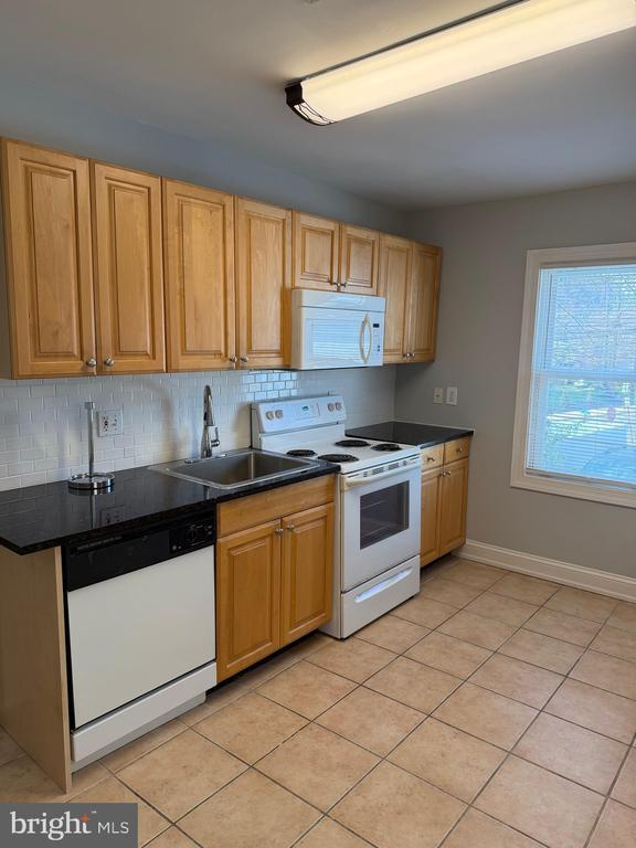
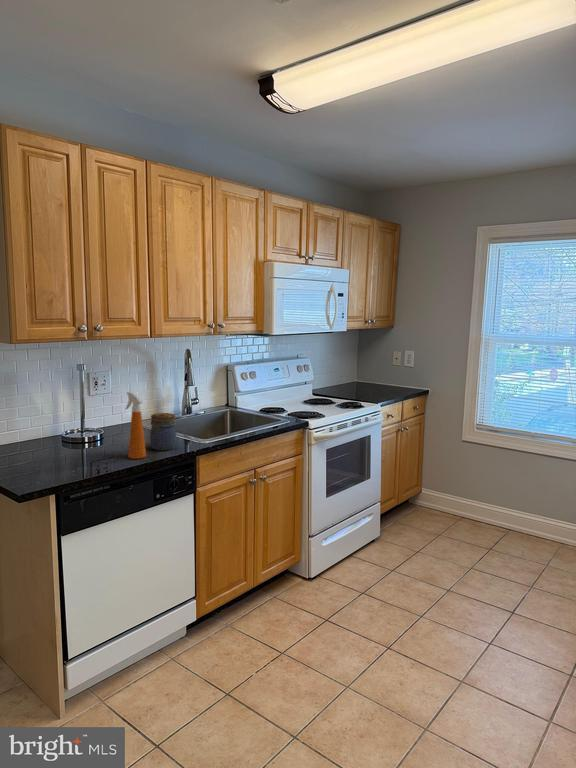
+ jar [149,412,178,451]
+ spray bottle [124,391,147,460]
